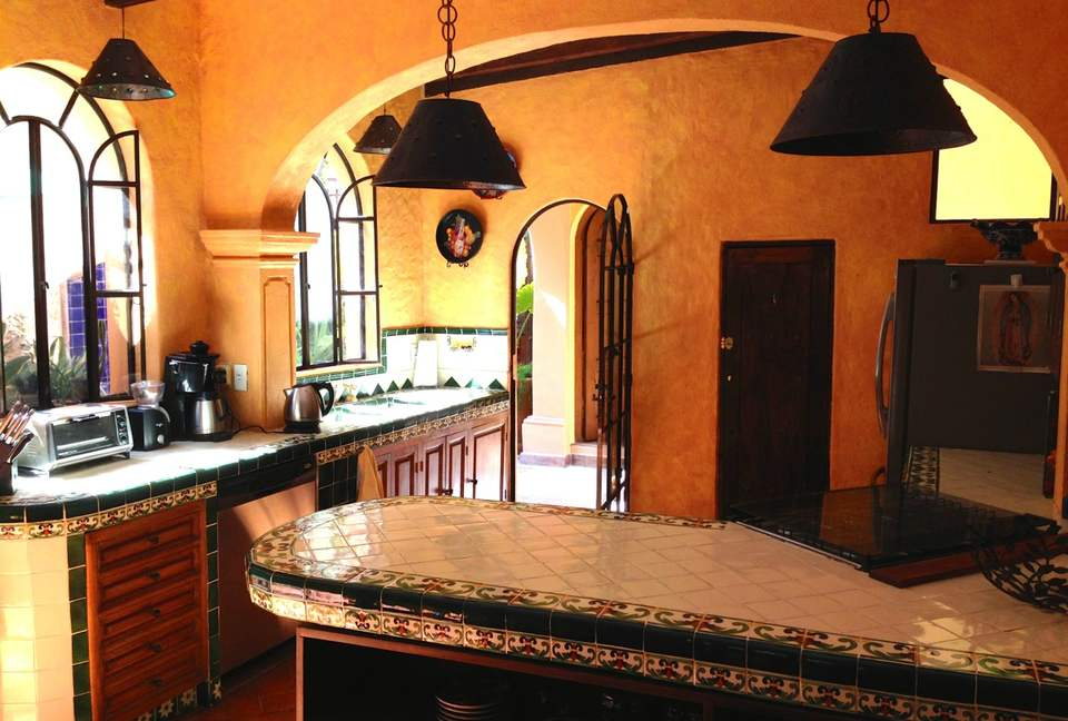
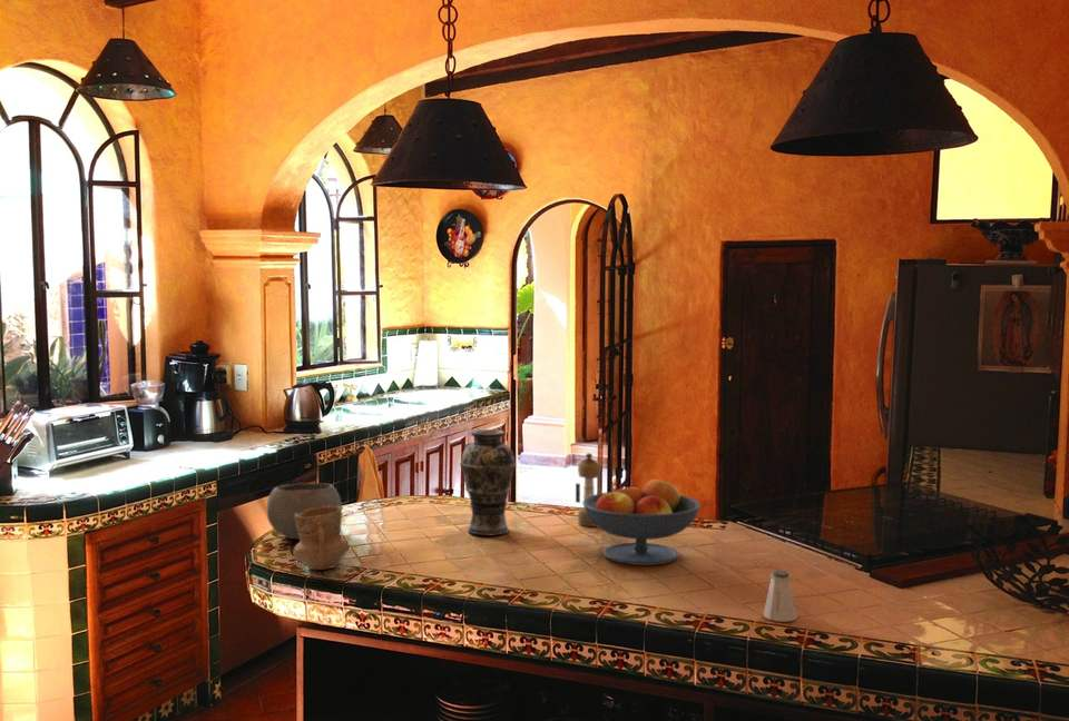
+ bowl [266,482,343,540]
+ fruit bowl [581,476,702,566]
+ saltshaker [763,570,798,623]
+ mug [293,506,350,571]
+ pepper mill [575,452,601,527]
+ vase [459,428,517,537]
